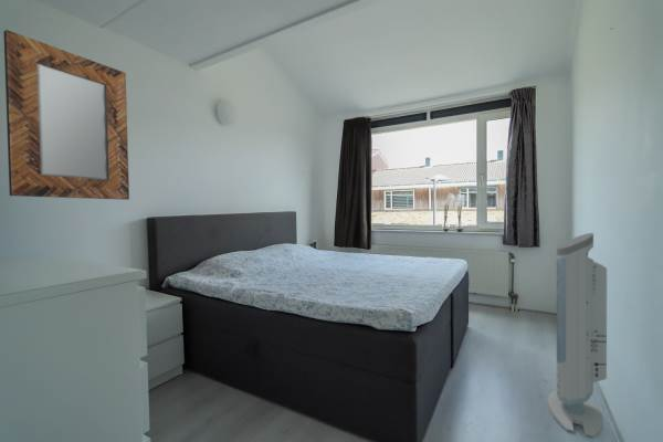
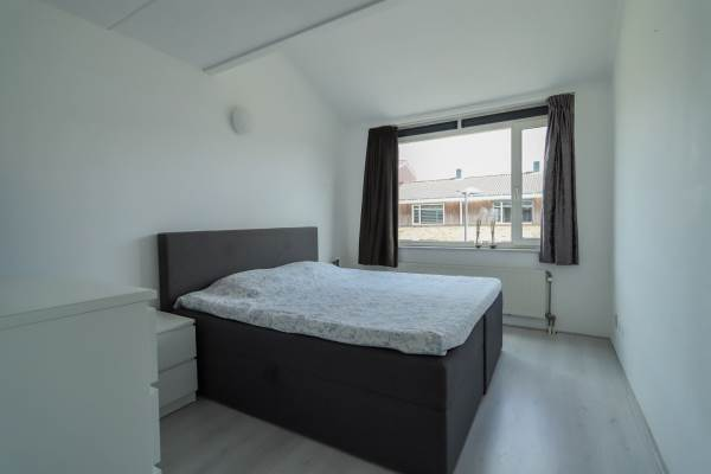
- air purifier [547,232,608,440]
- home mirror [2,29,130,201]
